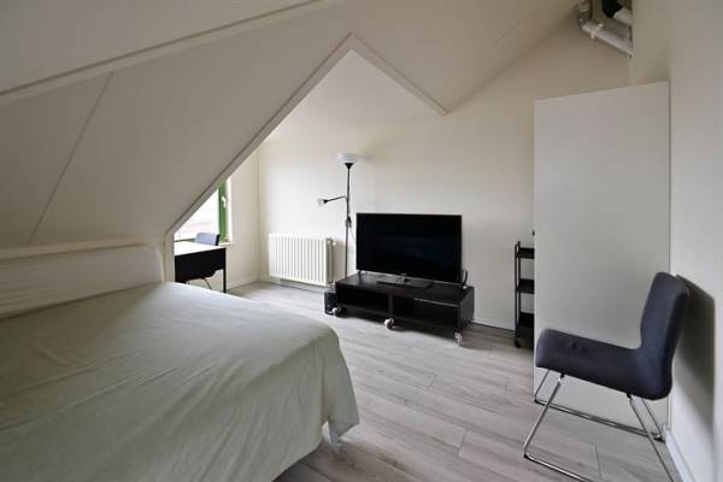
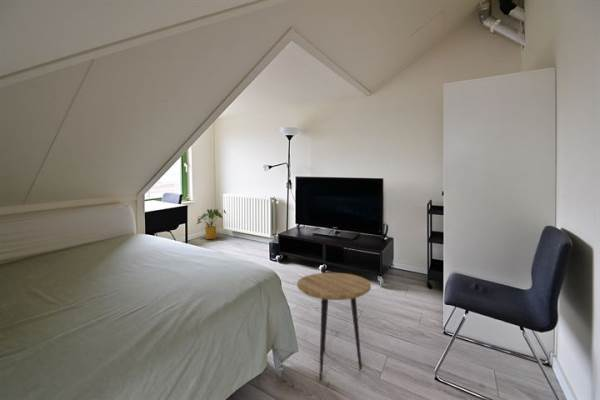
+ house plant [196,208,227,240]
+ side table [296,272,372,382]
